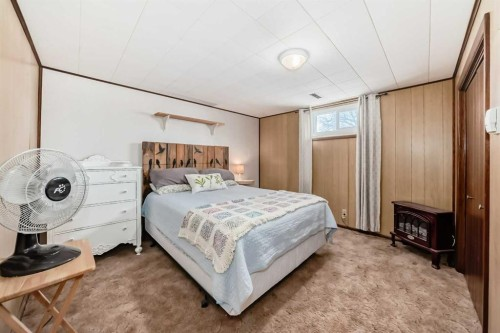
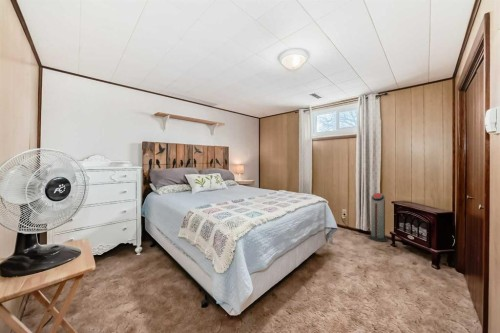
+ air purifier [367,192,389,243]
